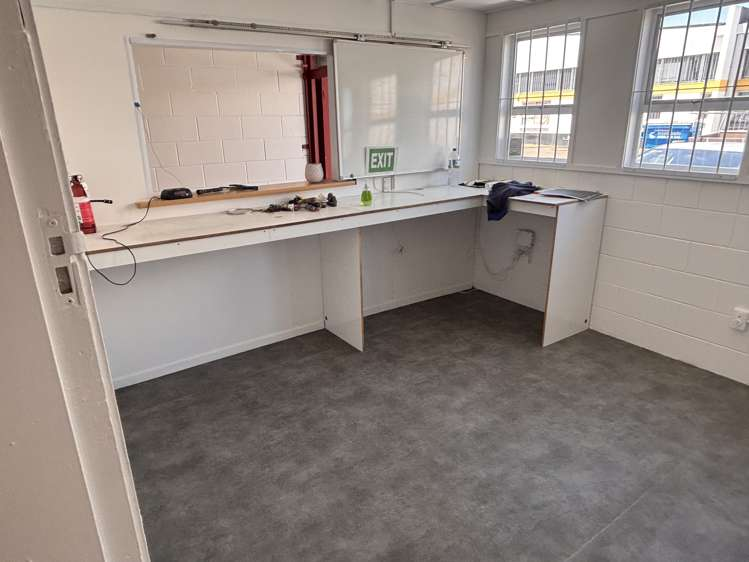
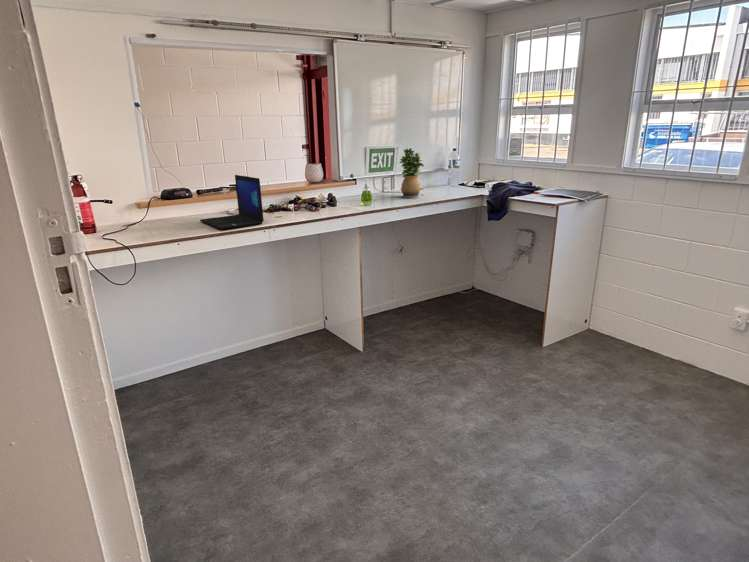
+ laptop [199,174,265,230]
+ potted plant [398,147,425,199]
